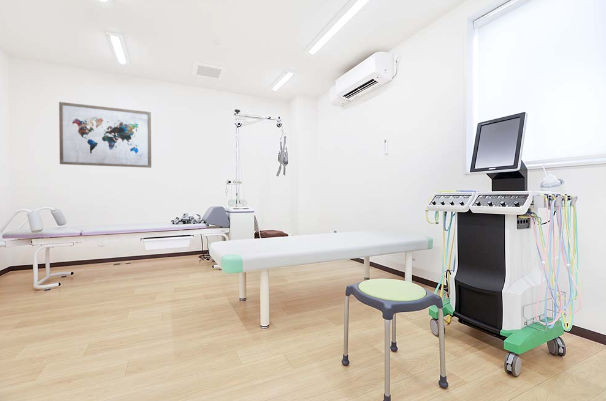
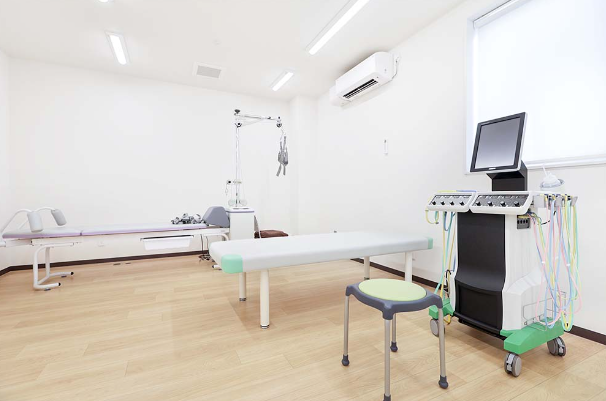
- wall art [58,101,152,169]
